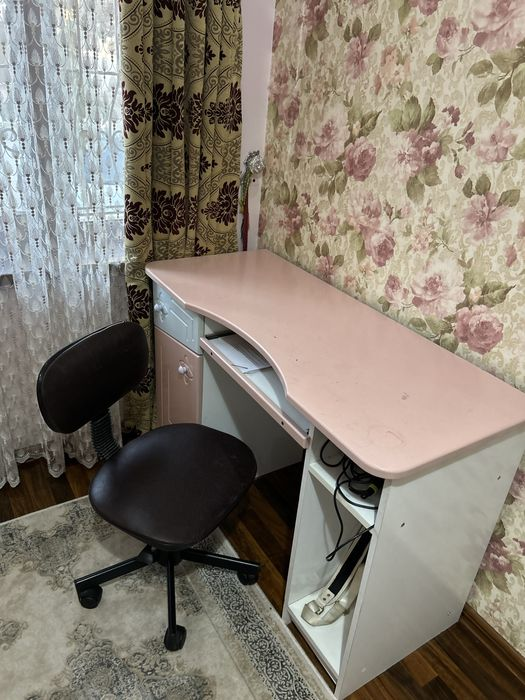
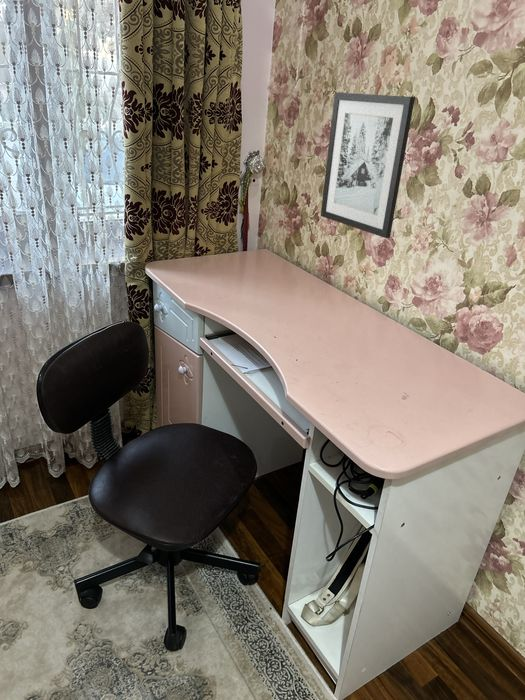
+ wall art [320,91,416,239]
